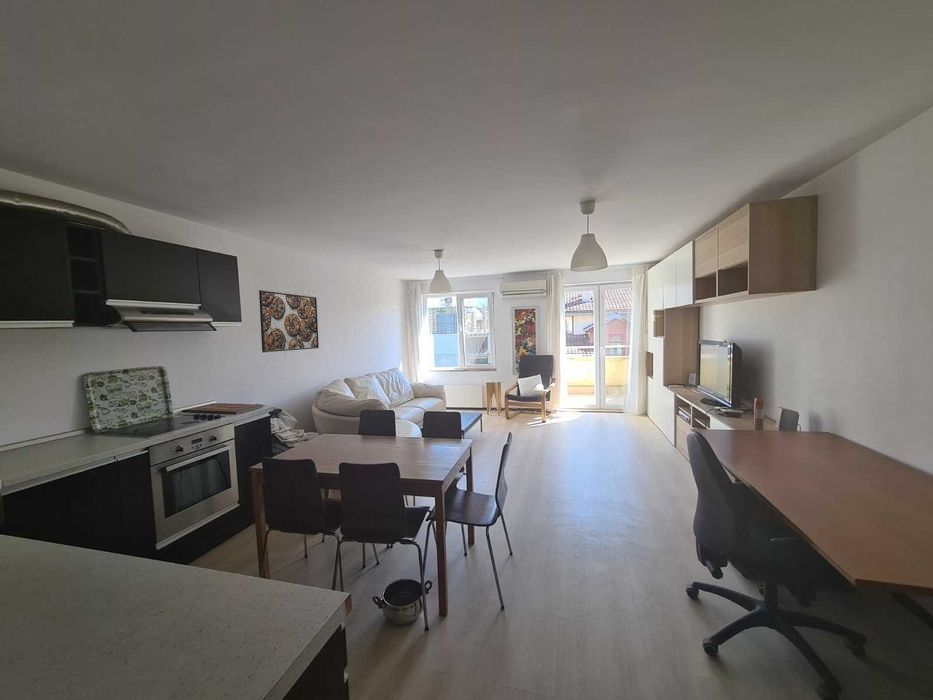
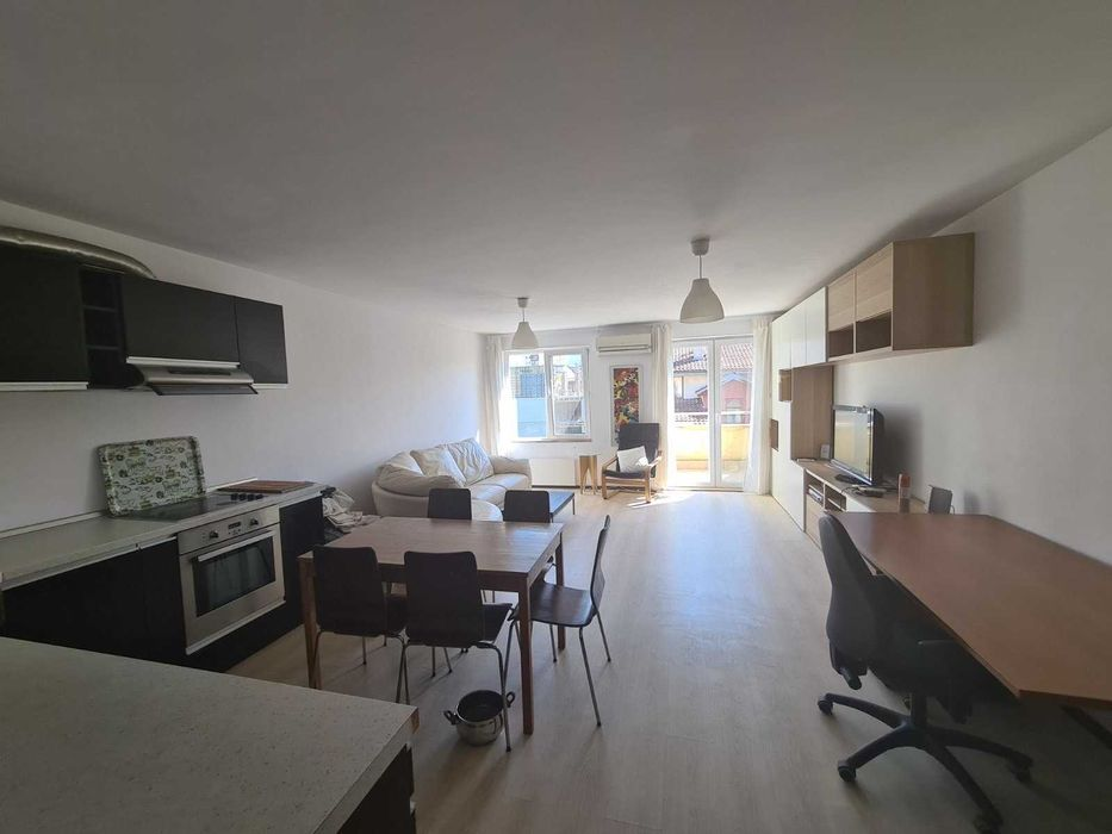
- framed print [258,289,320,353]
